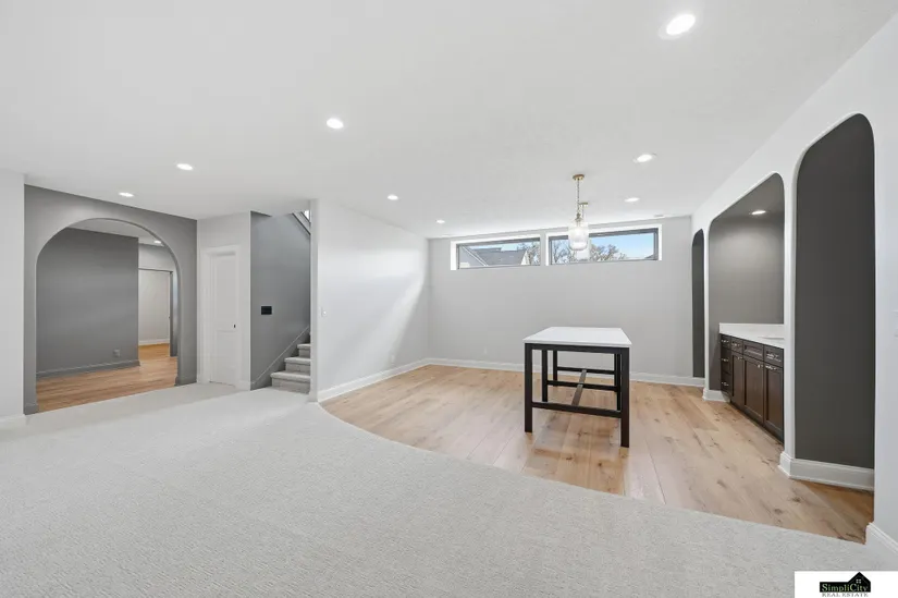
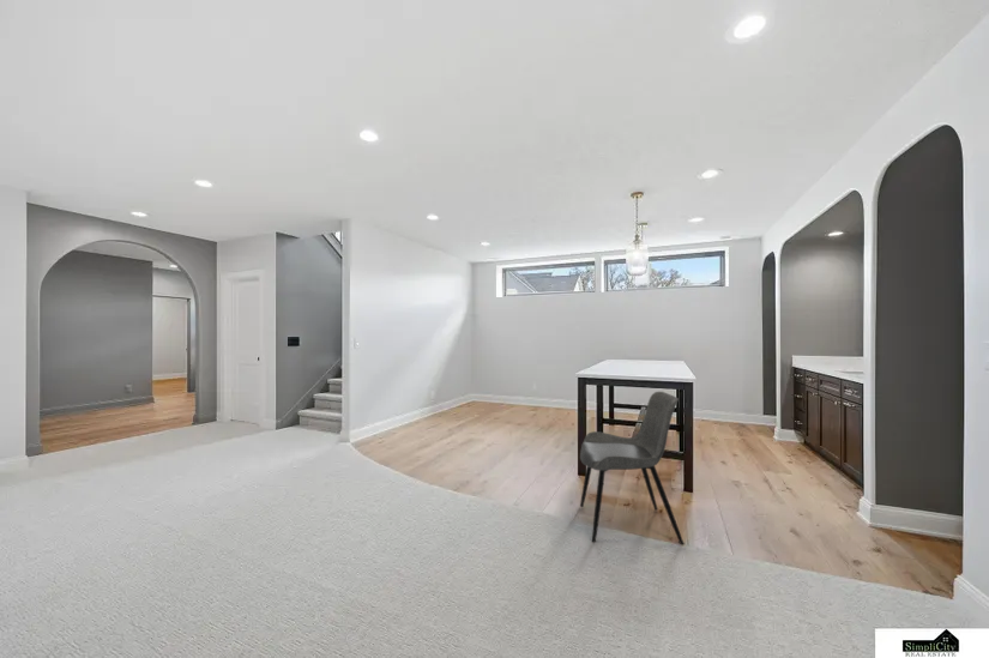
+ dining chair [579,391,685,545]
